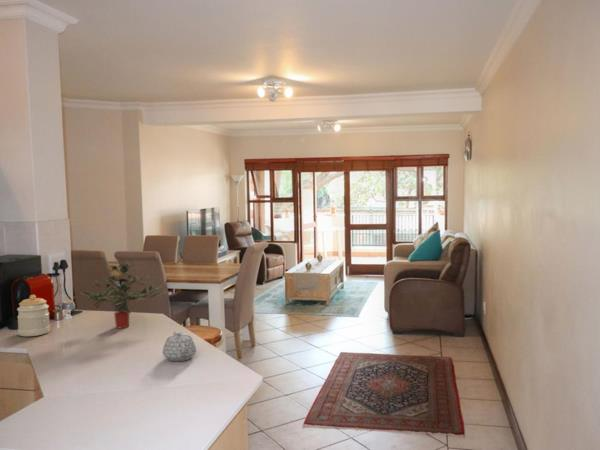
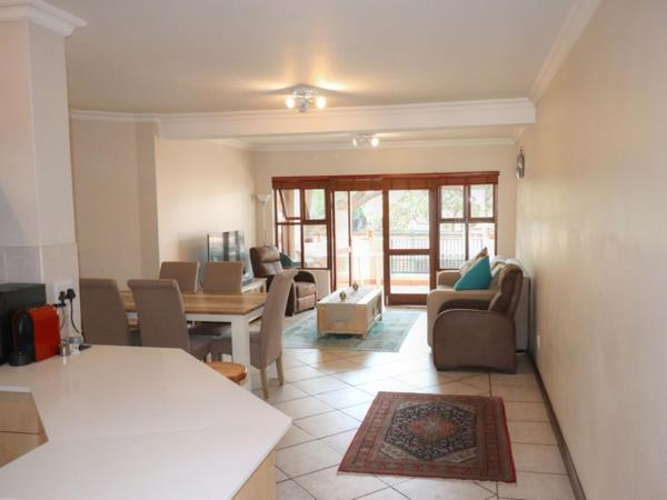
- potted plant [79,260,167,329]
- jar [16,294,51,337]
- teapot [162,331,197,362]
